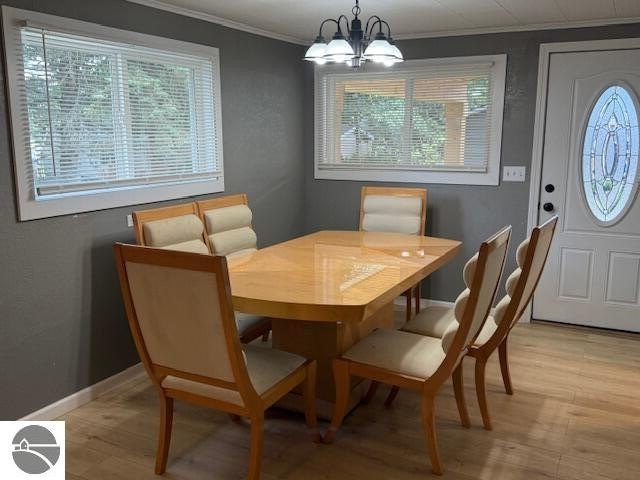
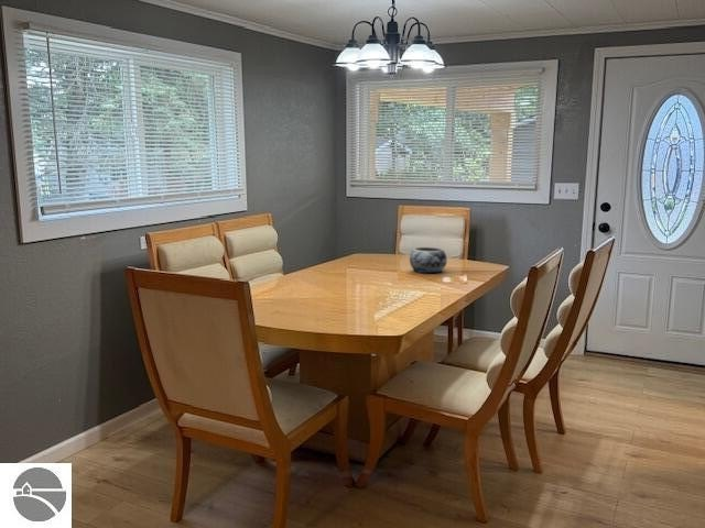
+ decorative bowl [409,246,448,274]
